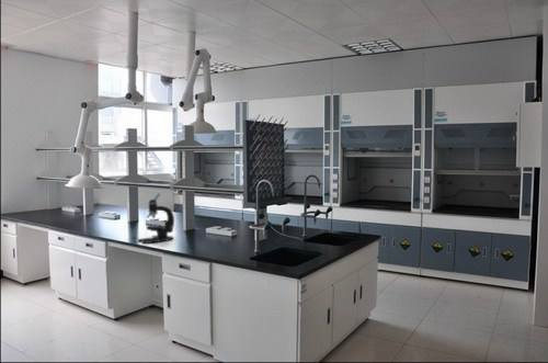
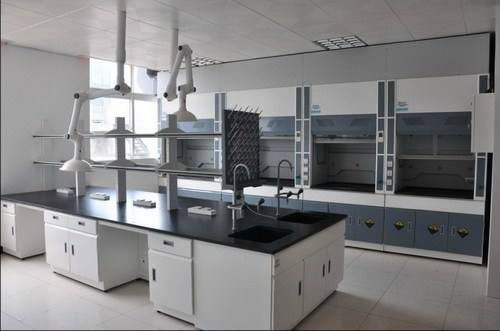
- microscope [137,192,175,245]
